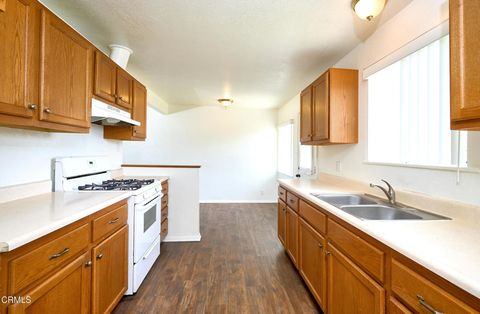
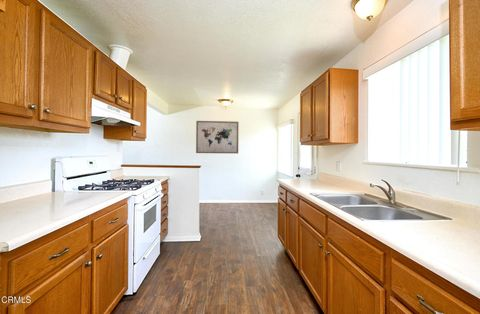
+ wall art [195,120,240,155]
